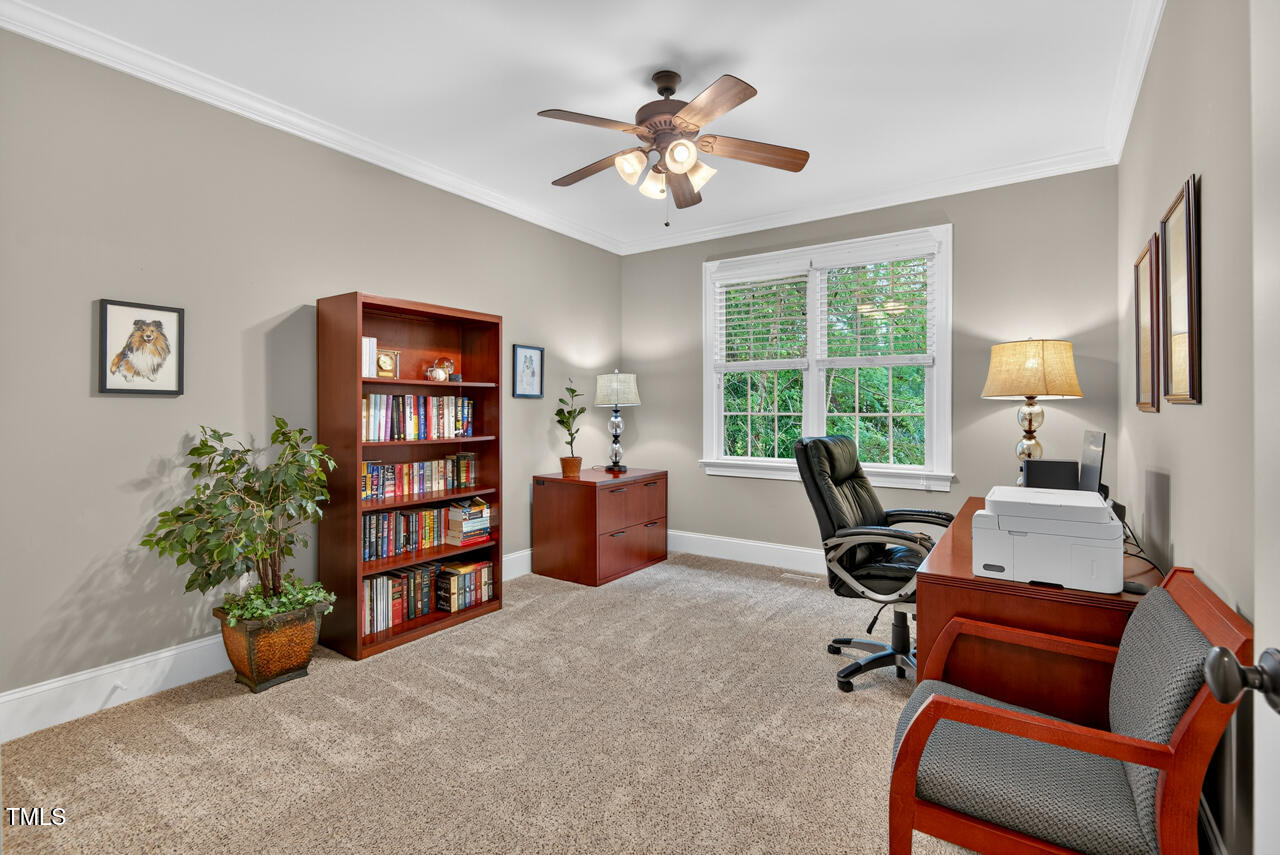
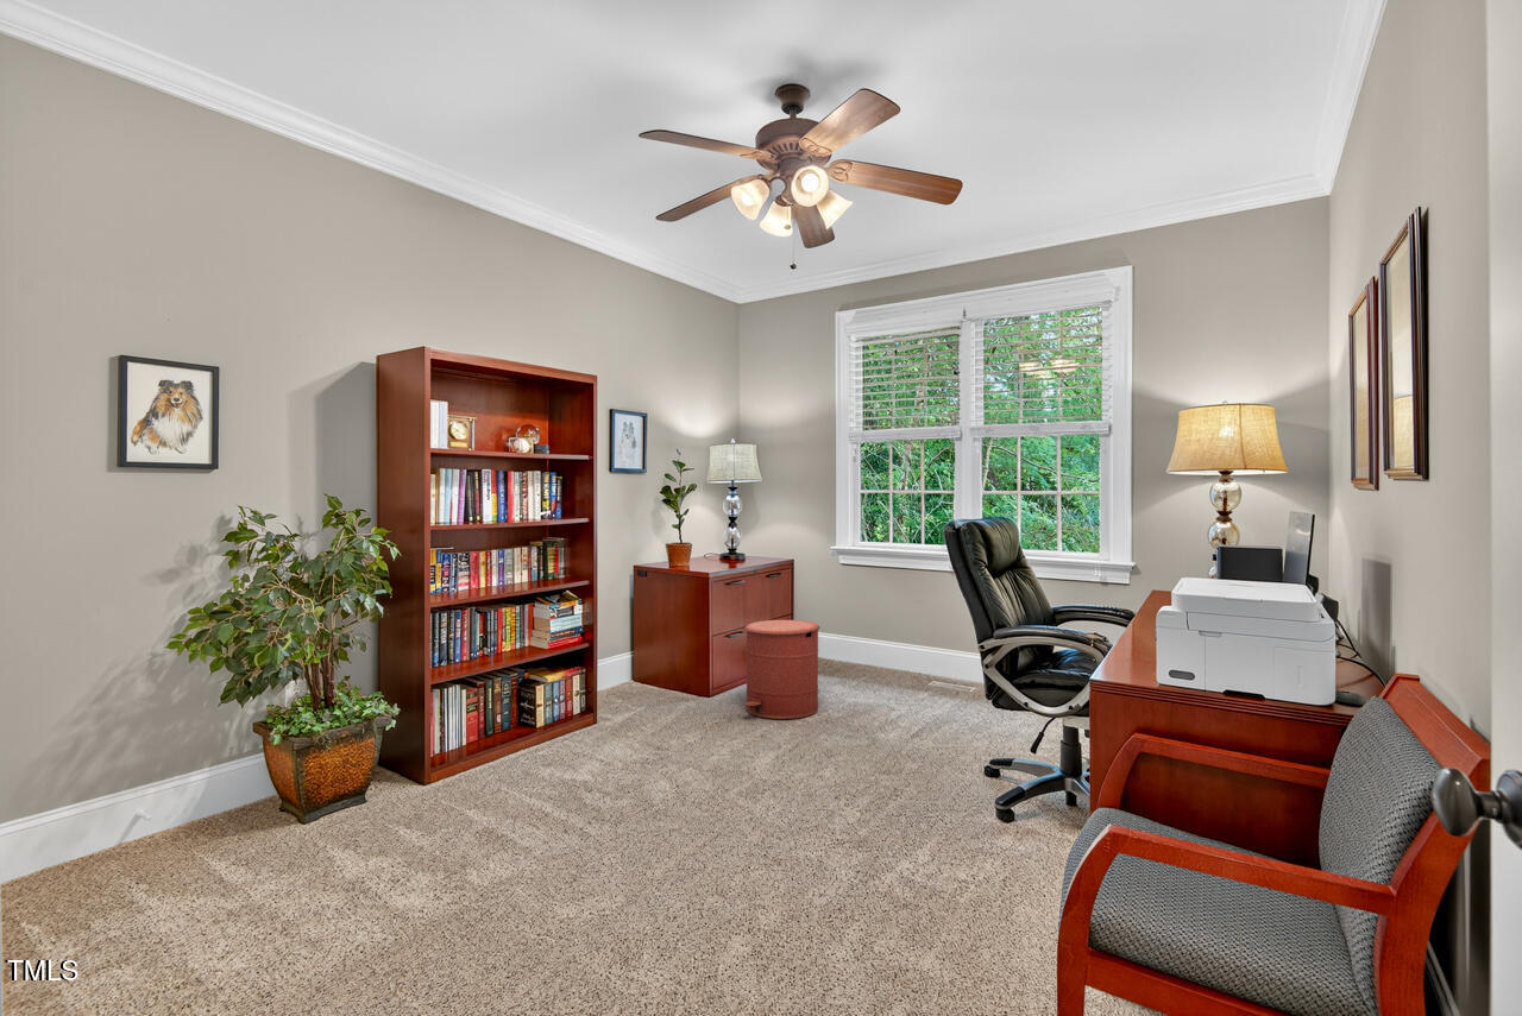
+ trash can [743,619,820,720]
